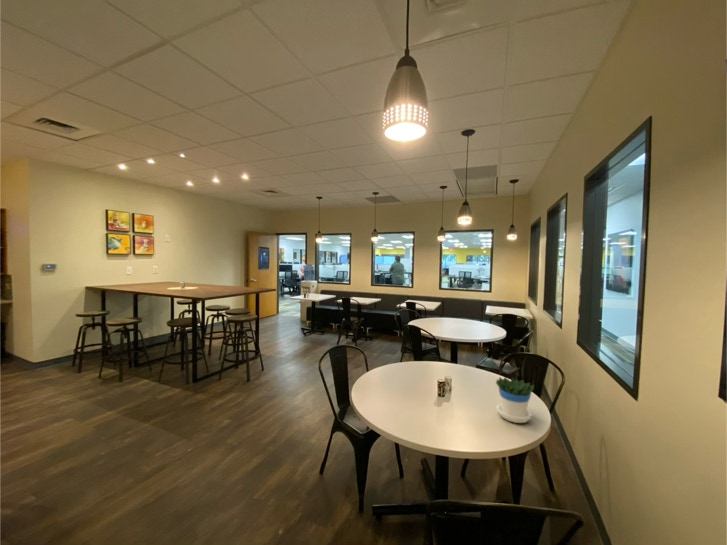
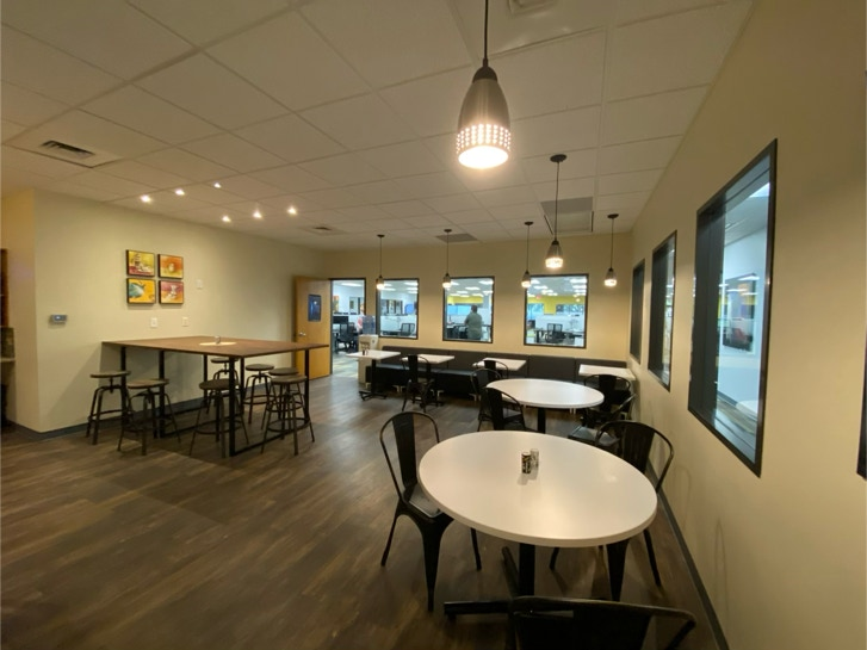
- flowerpot [495,376,535,424]
